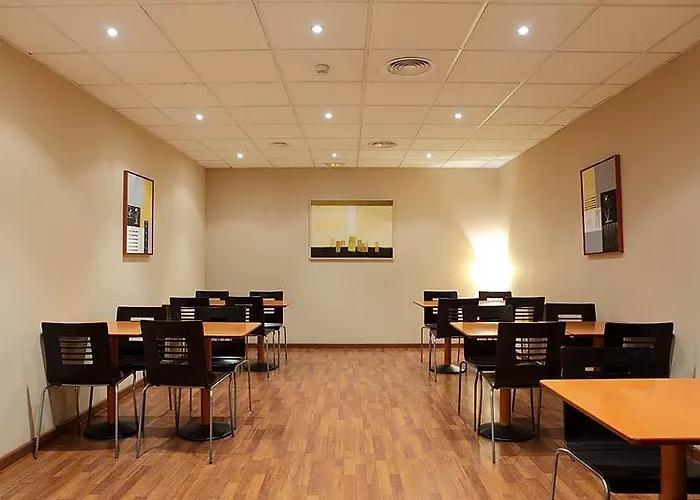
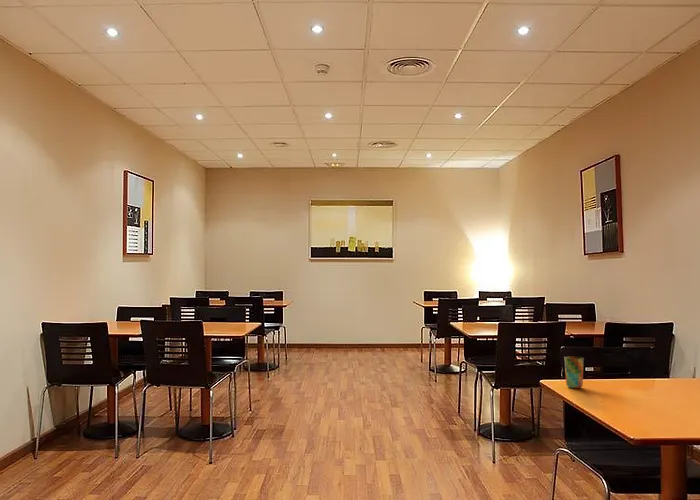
+ cup [563,355,585,389]
